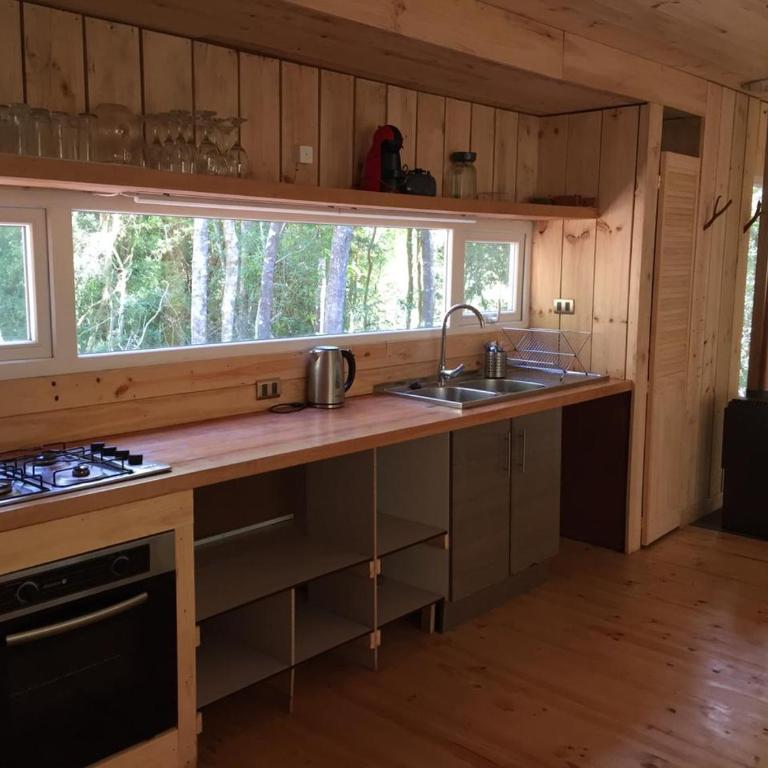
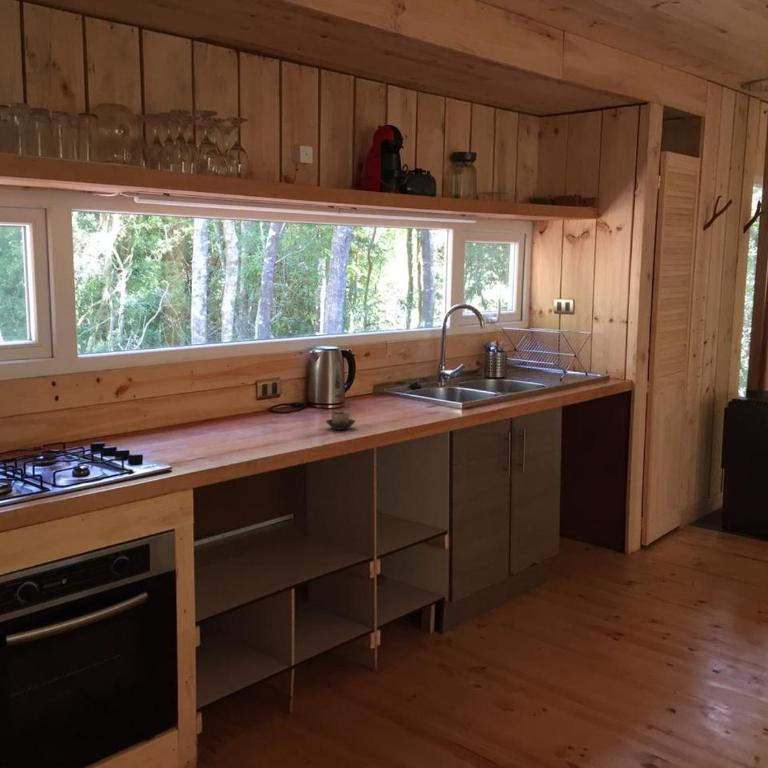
+ cup [324,410,357,431]
